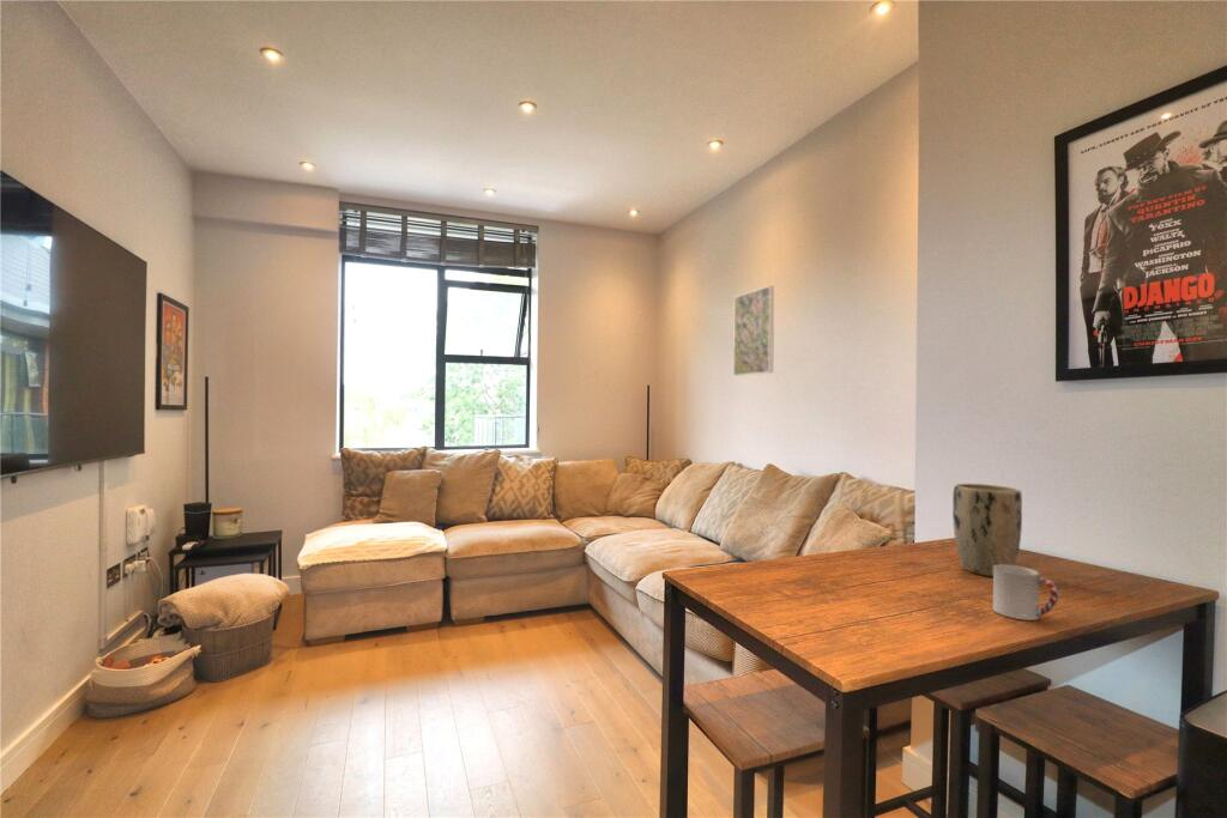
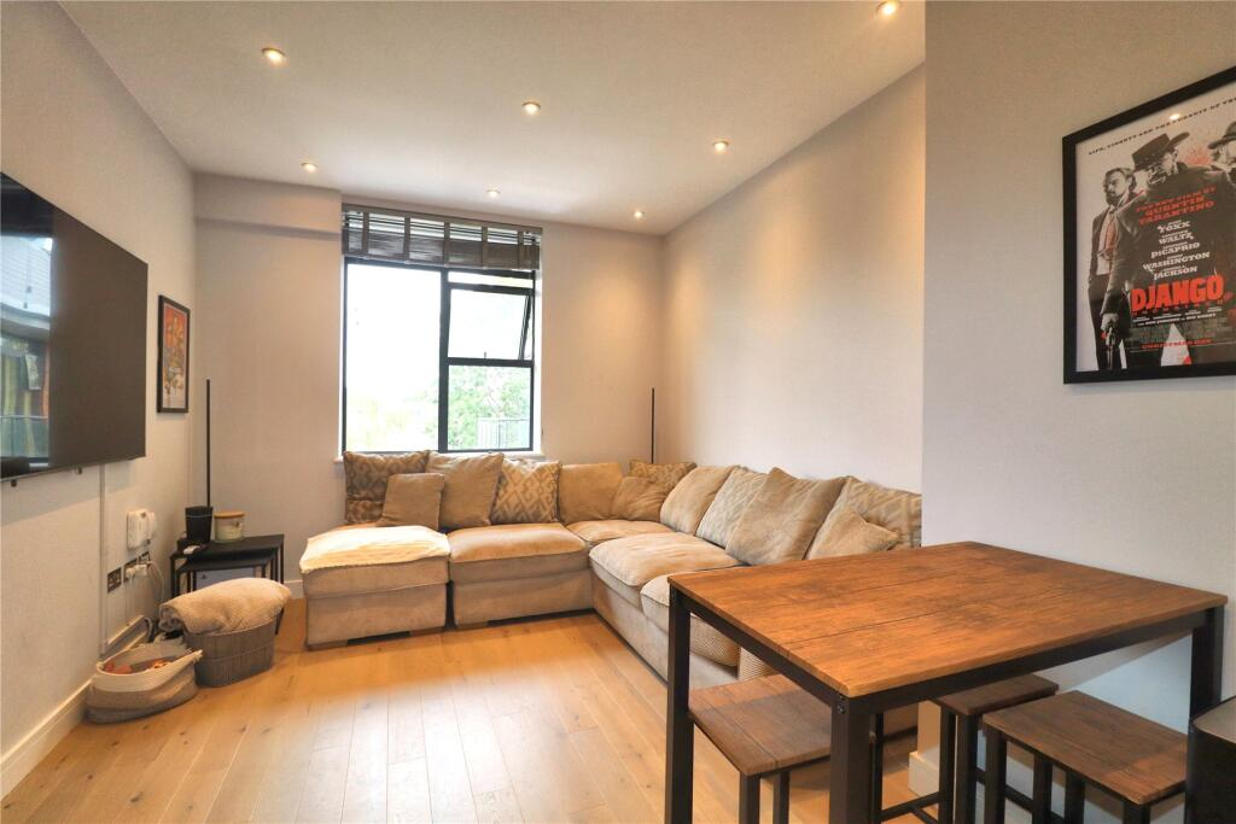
- plant pot [951,483,1023,577]
- cup [992,564,1060,622]
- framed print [732,284,775,377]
